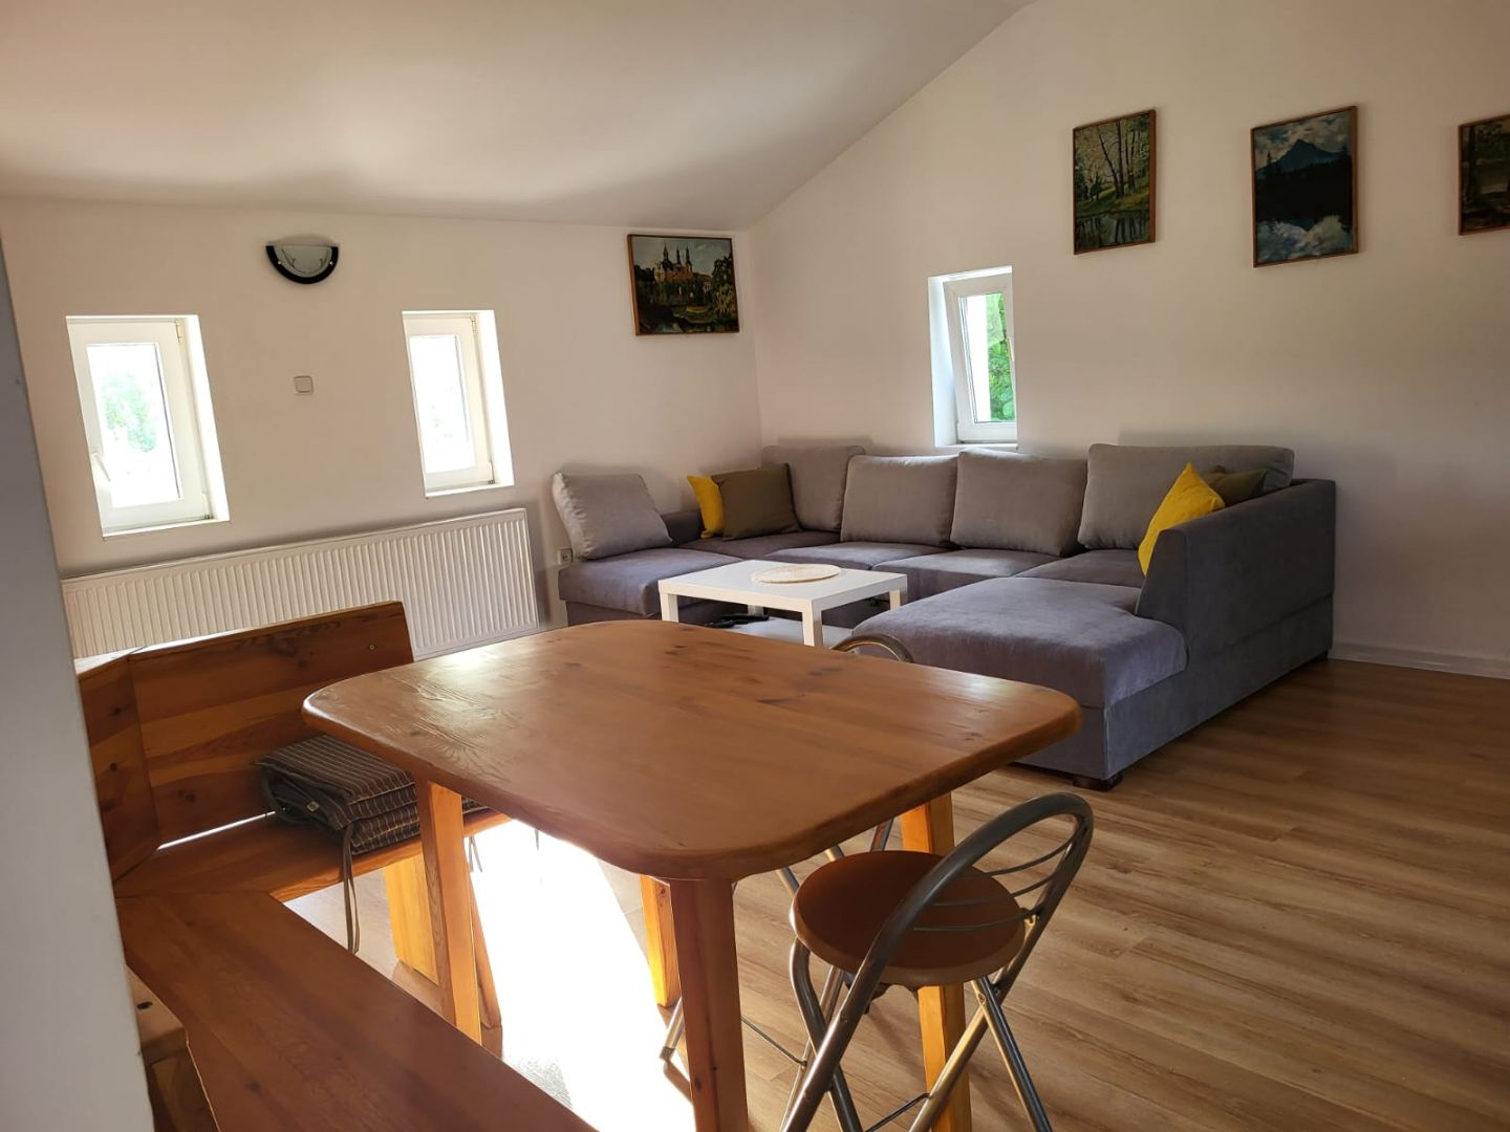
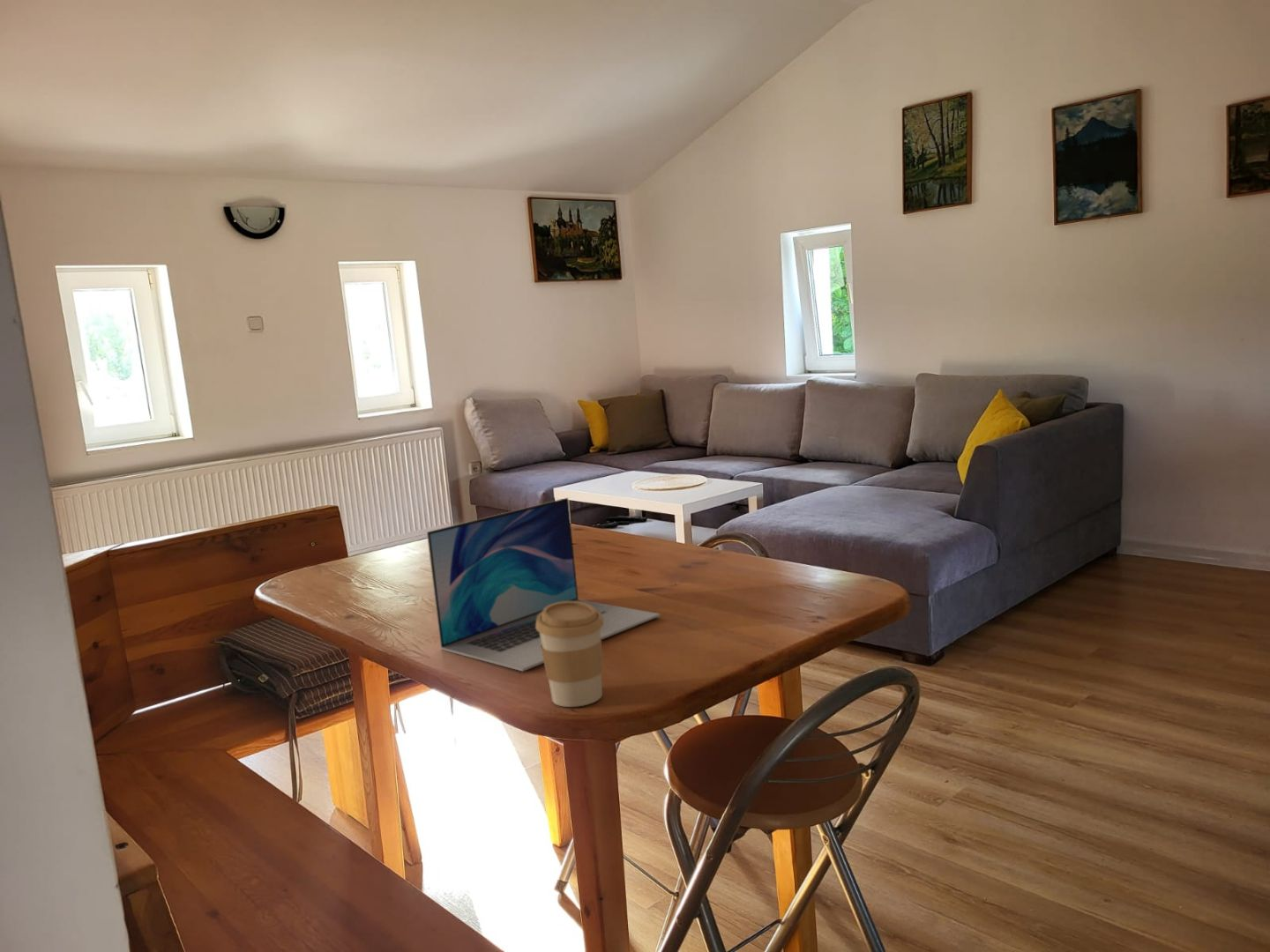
+ coffee cup [535,601,603,708]
+ laptop [426,497,661,672]
